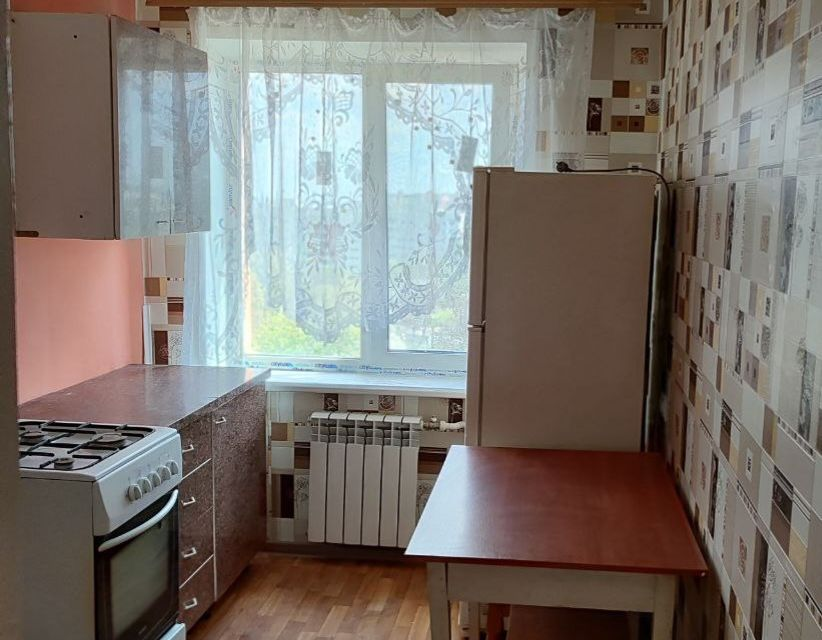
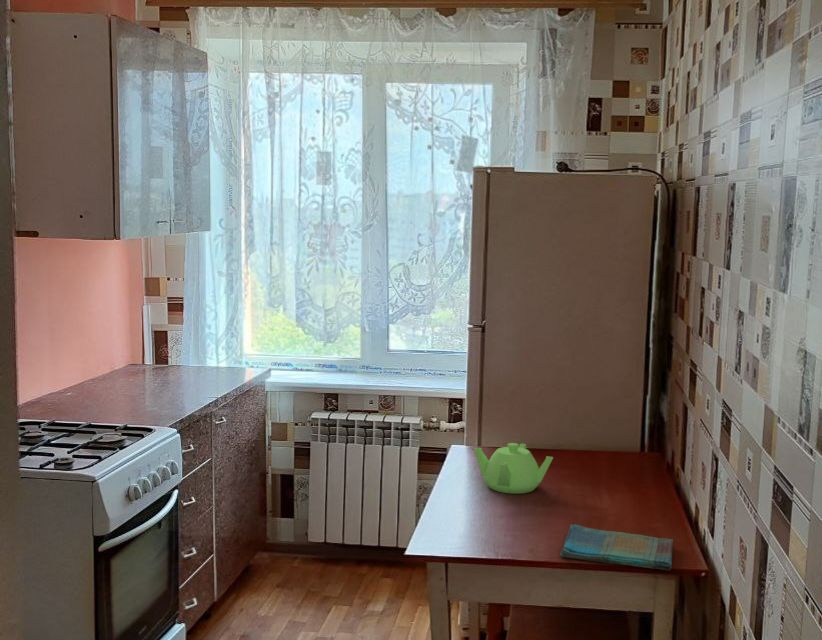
+ teapot [473,442,554,495]
+ dish towel [559,524,674,571]
